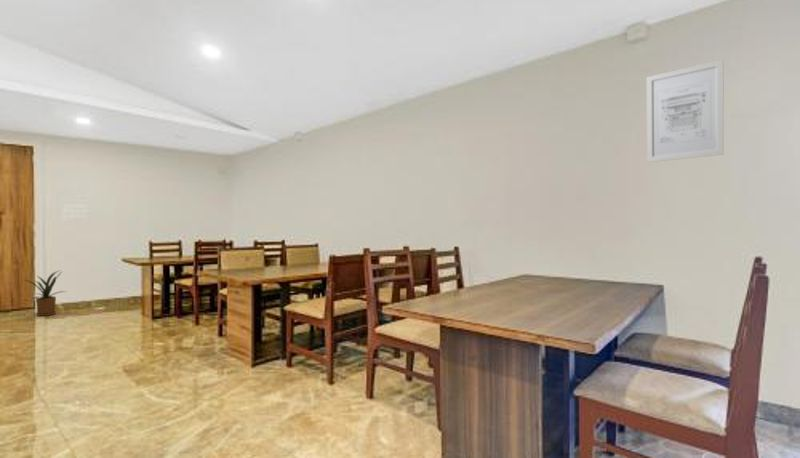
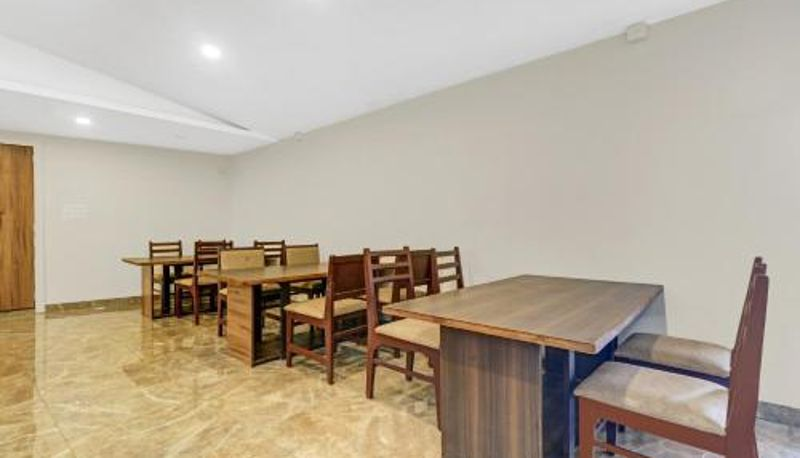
- house plant [24,270,67,317]
- wall art [646,59,725,163]
